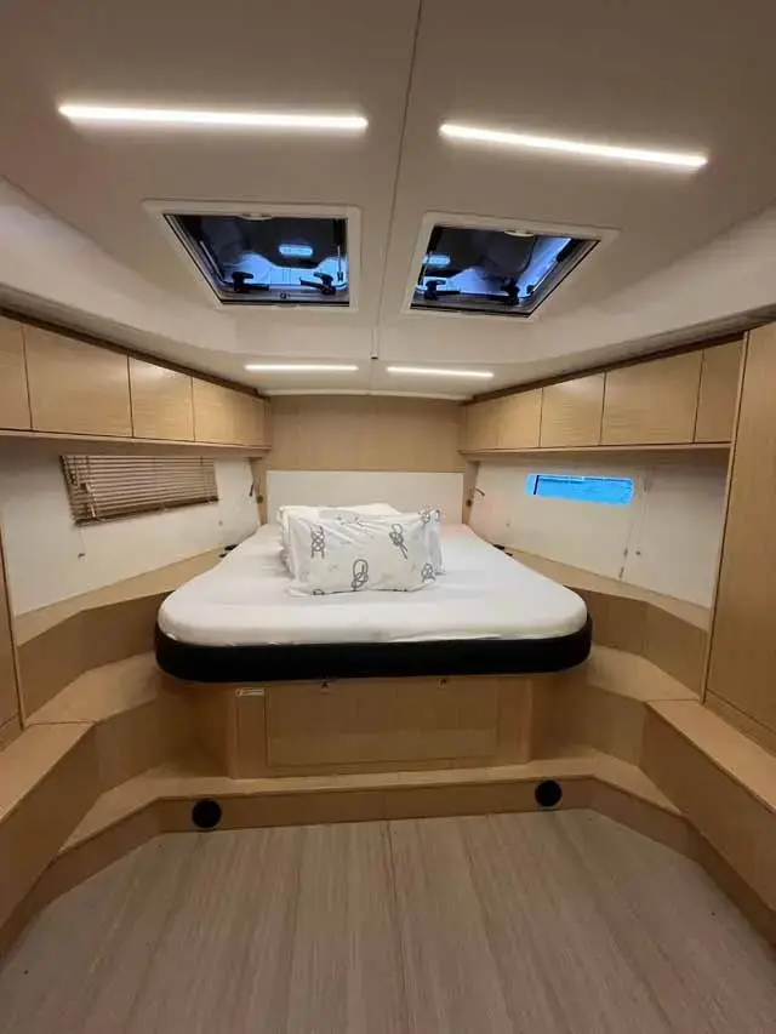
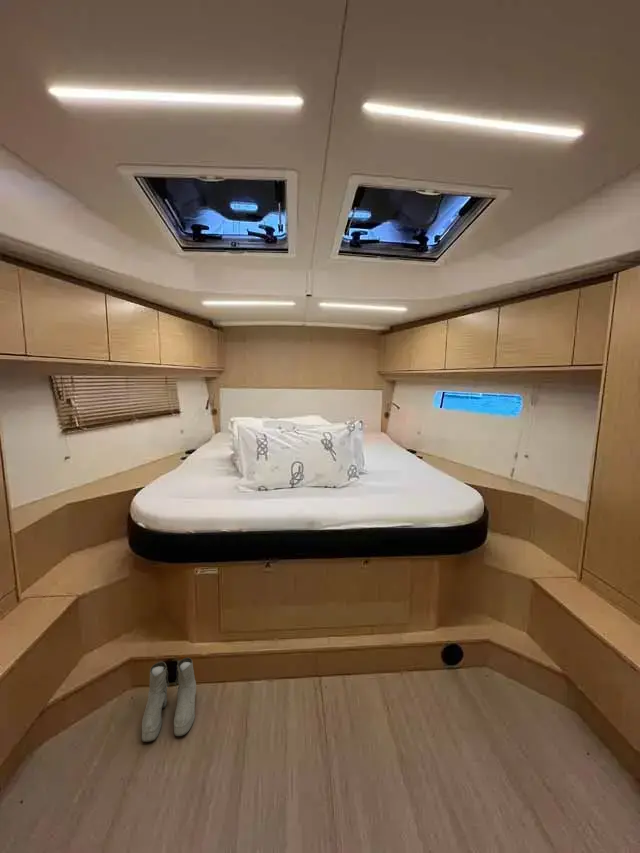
+ boots [141,657,197,743]
